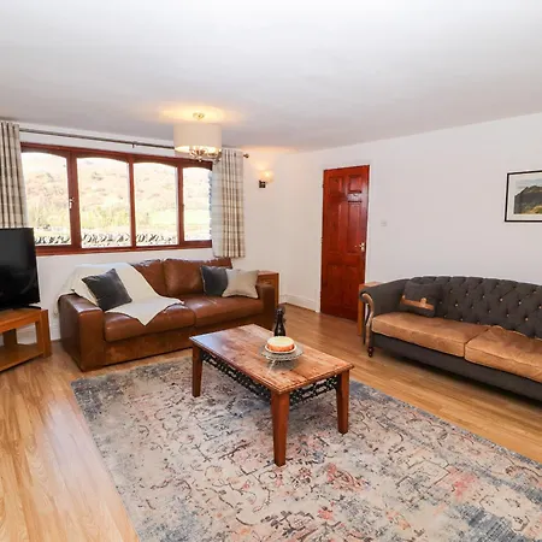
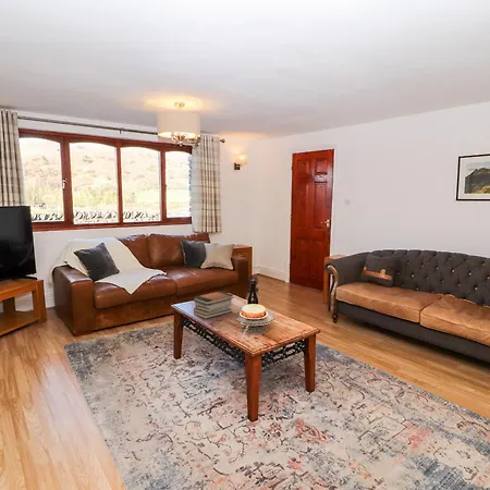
+ book stack [193,290,235,320]
